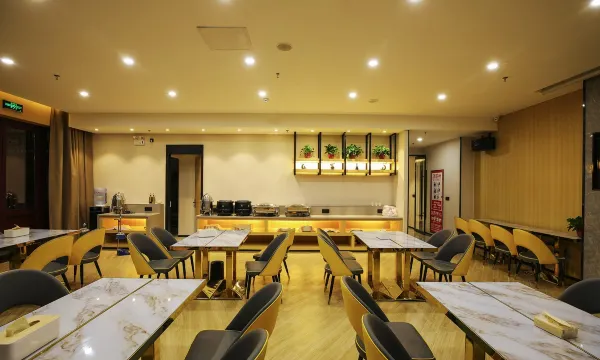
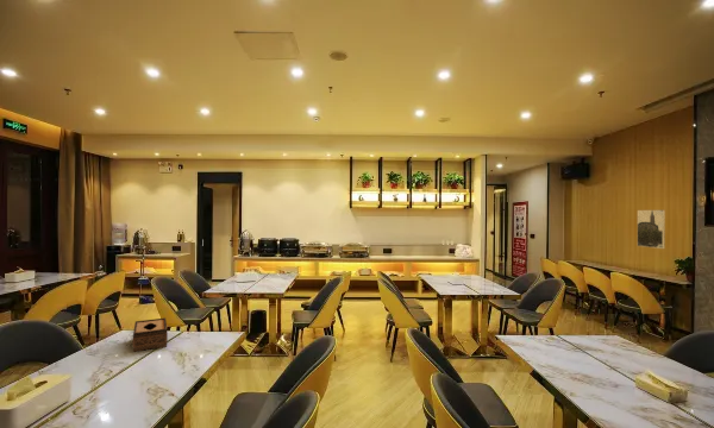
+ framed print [637,209,666,250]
+ tissue box [132,316,169,353]
